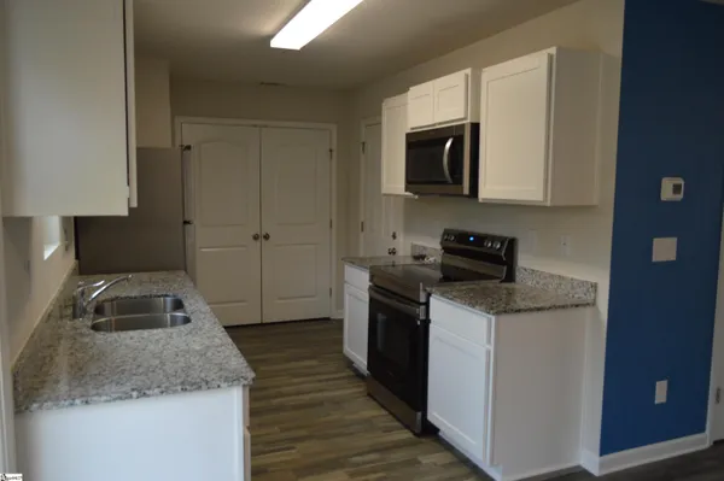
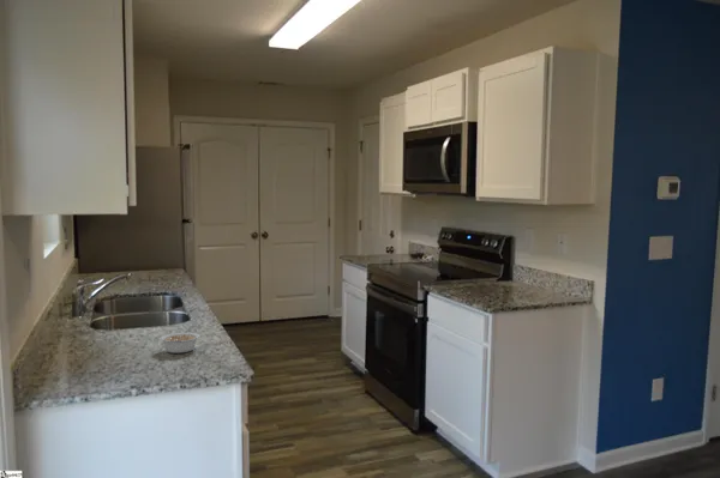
+ legume [158,332,205,355]
